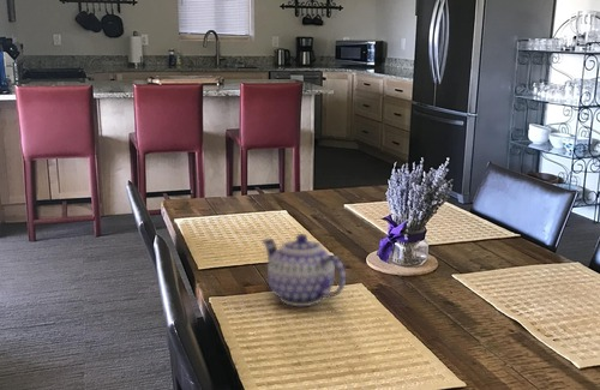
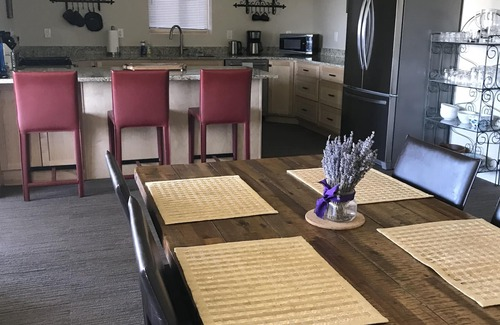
- teapot [260,233,347,307]
